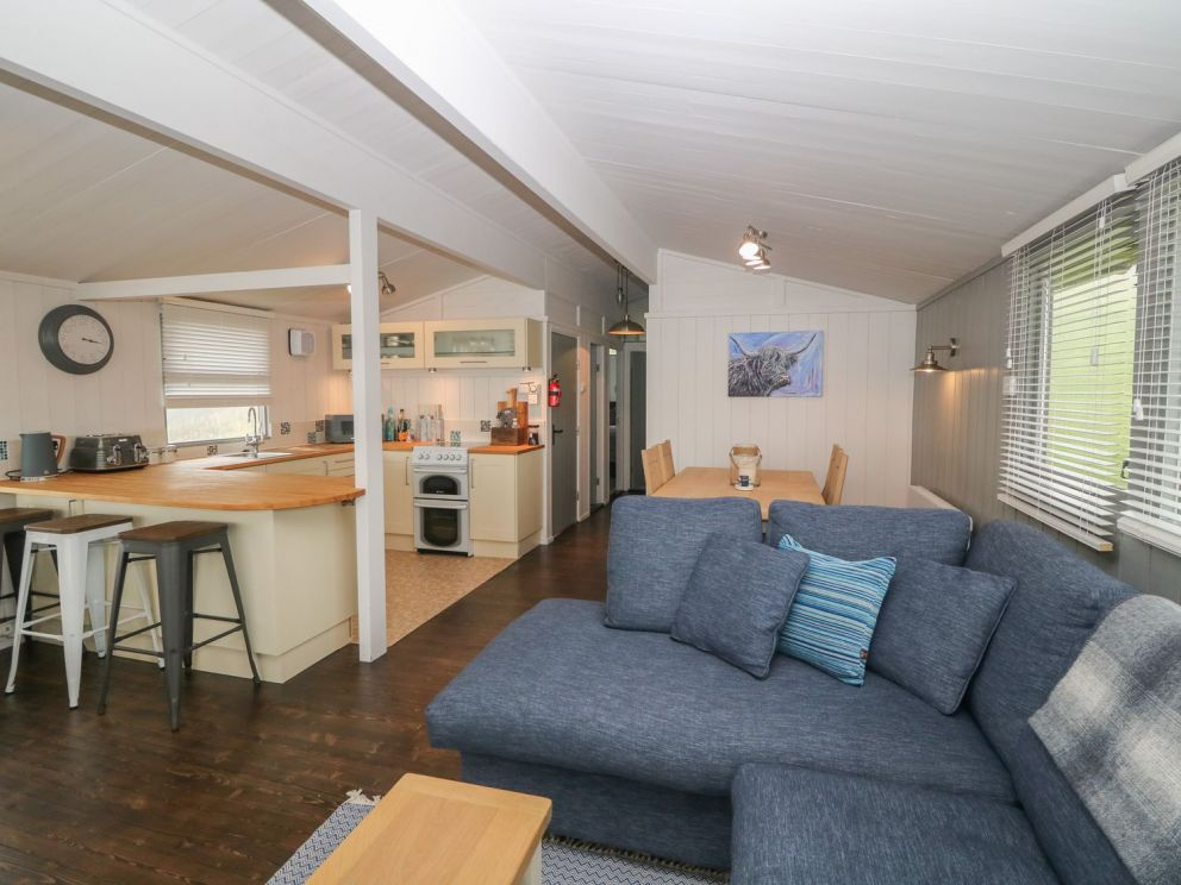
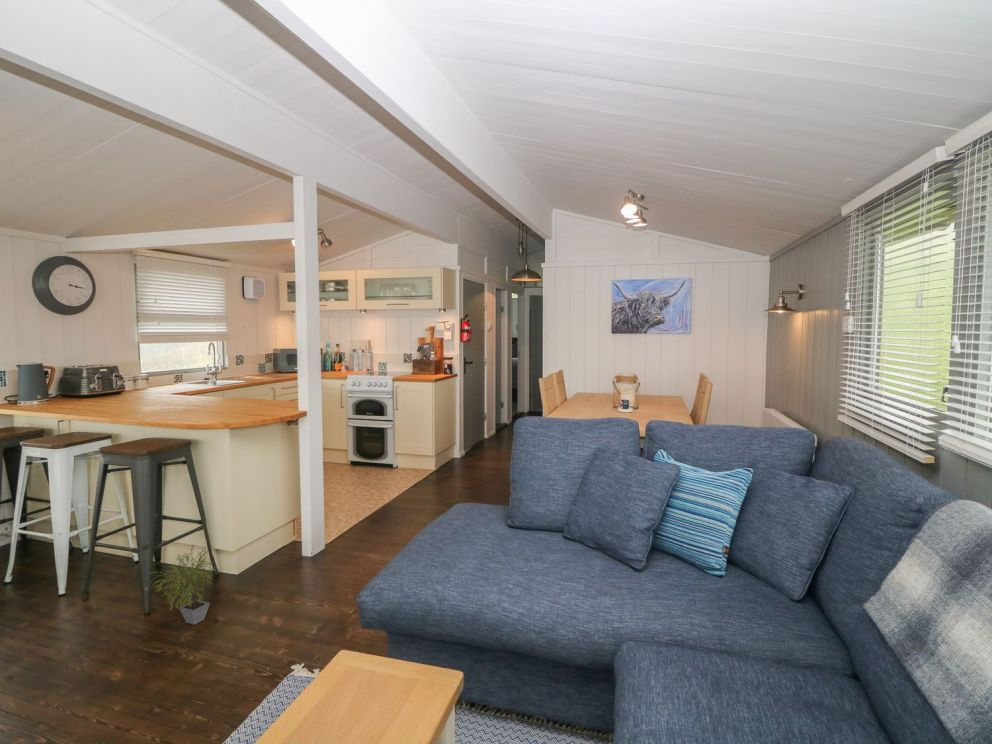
+ potted plant [149,544,222,626]
